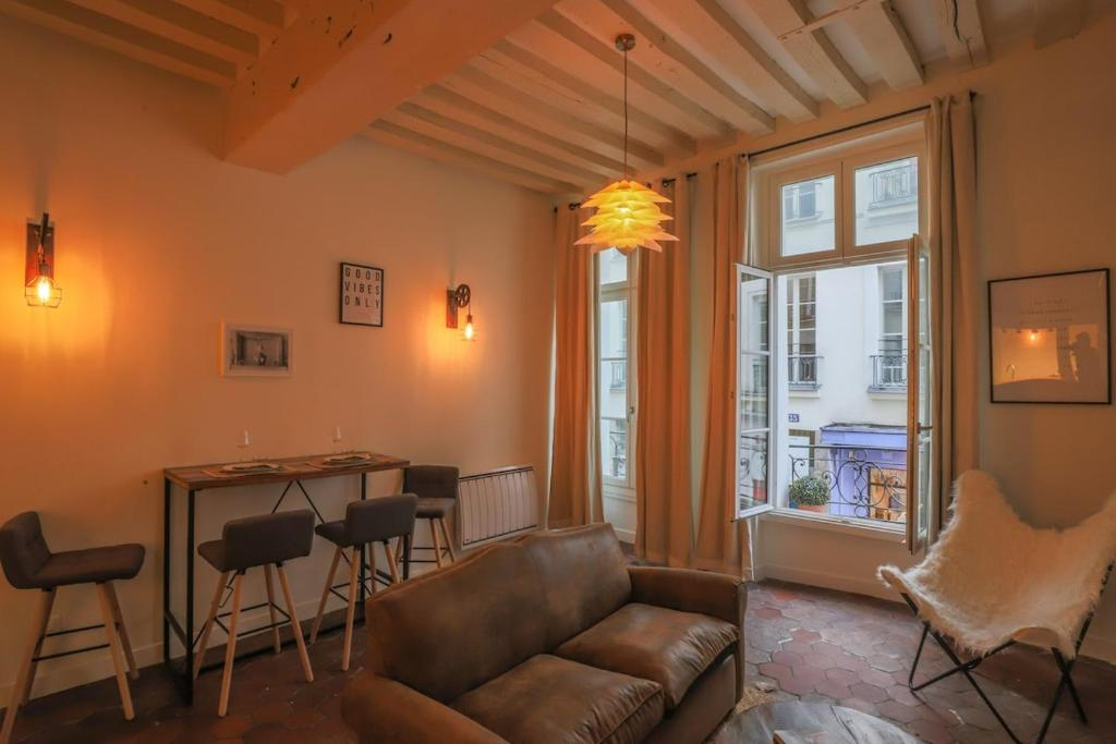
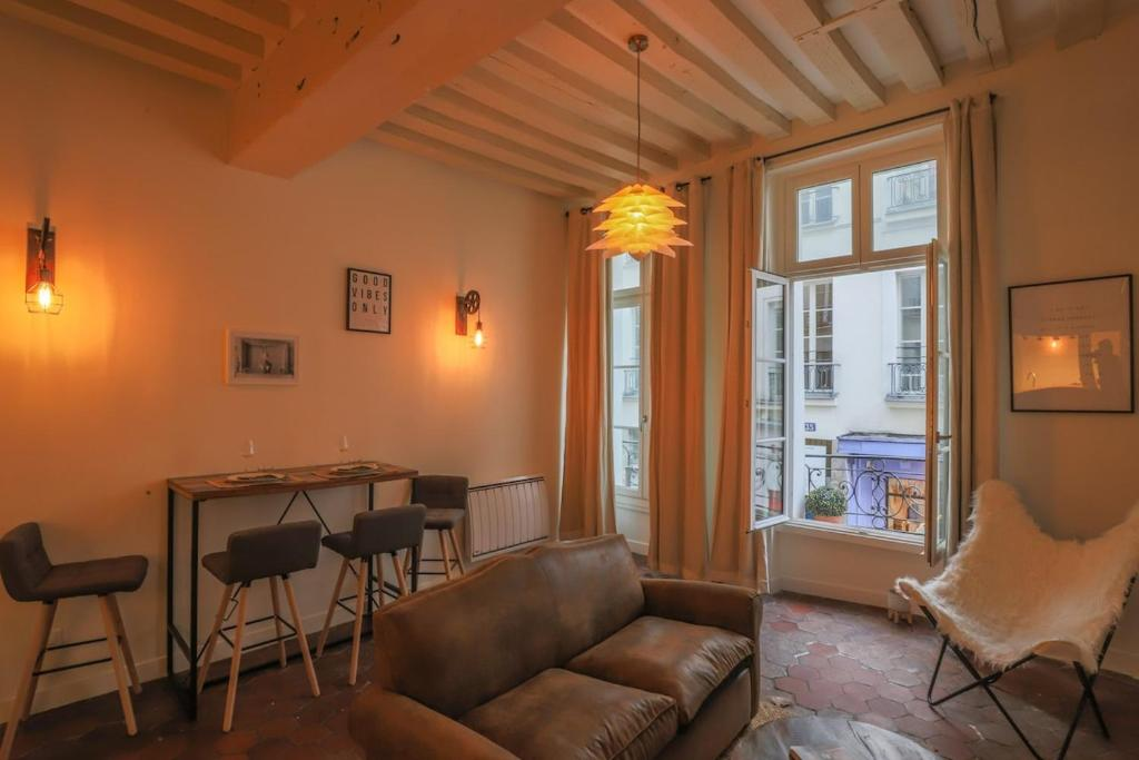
+ planter [887,588,913,625]
